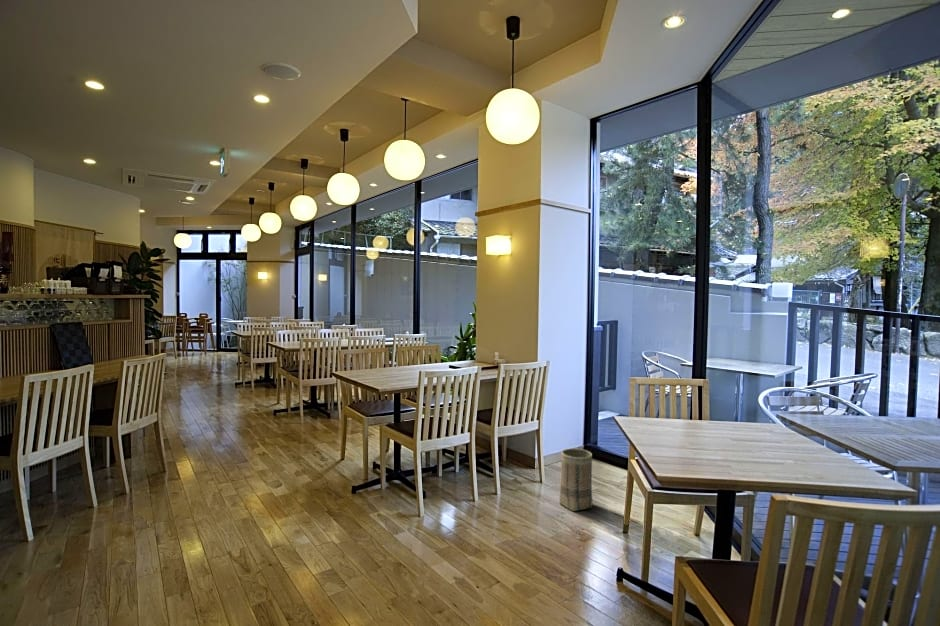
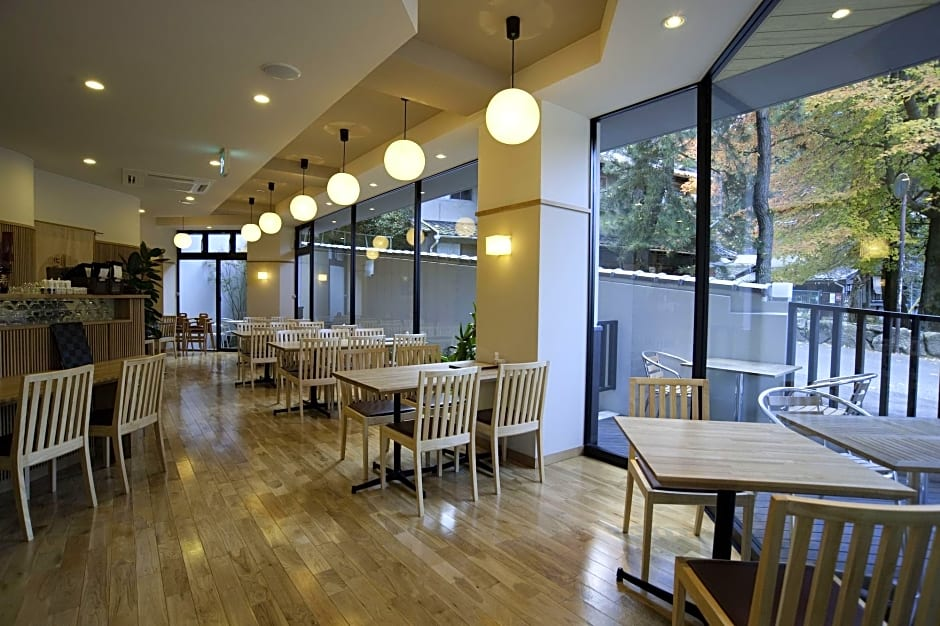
- basket [558,447,593,512]
